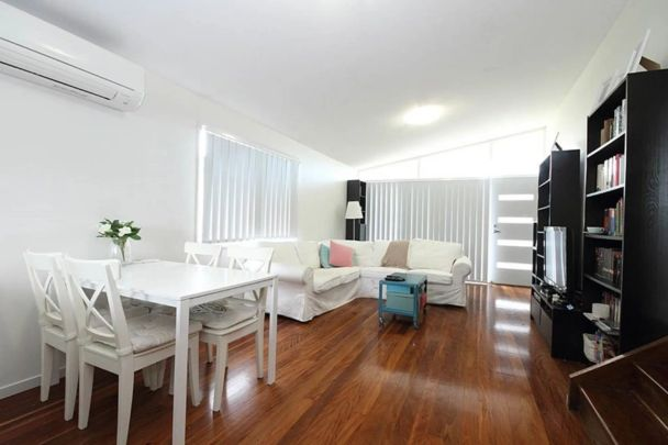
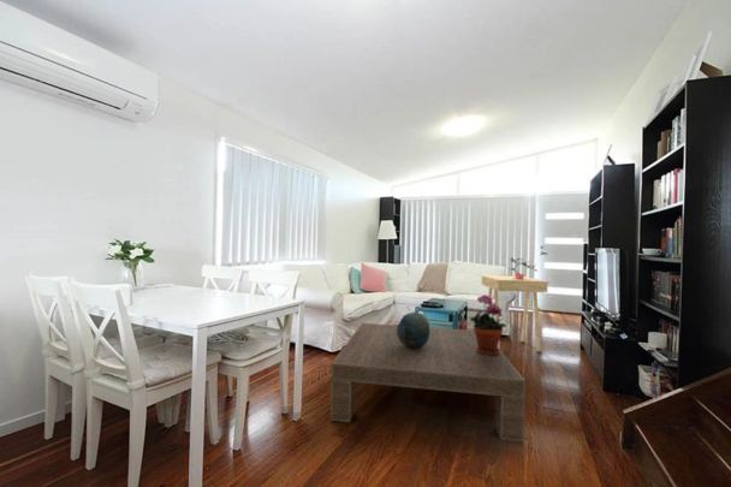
+ coffee table [329,322,527,443]
+ side table [479,274,551,354]
+ decorative bowl [397,310,430,348]
+ potted plant [469,293,507,355]
+ potted plant [509,257,539,279]
